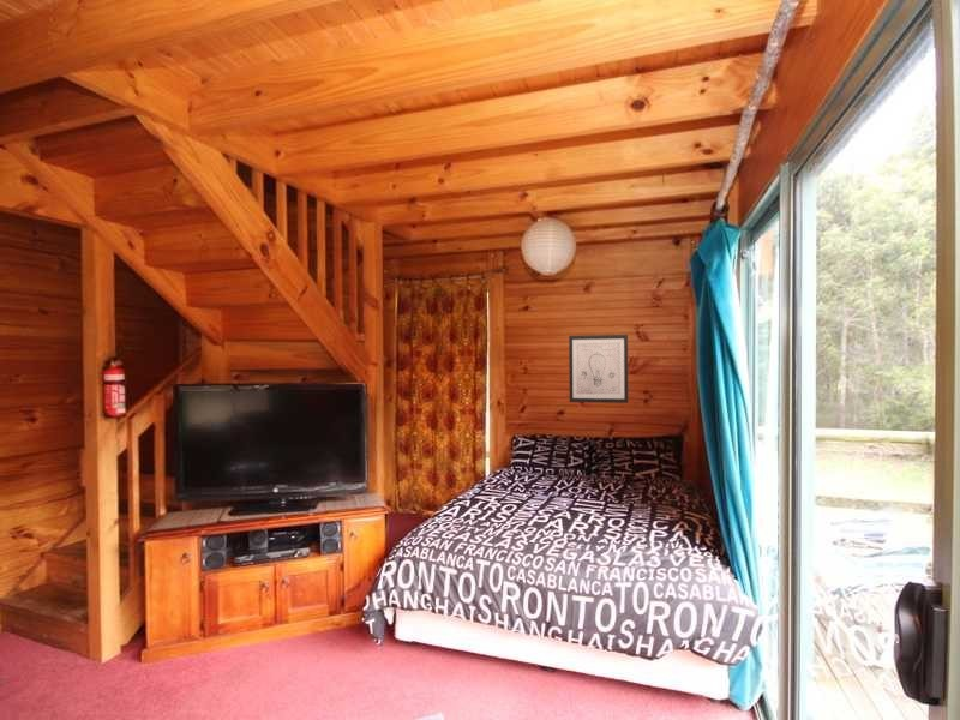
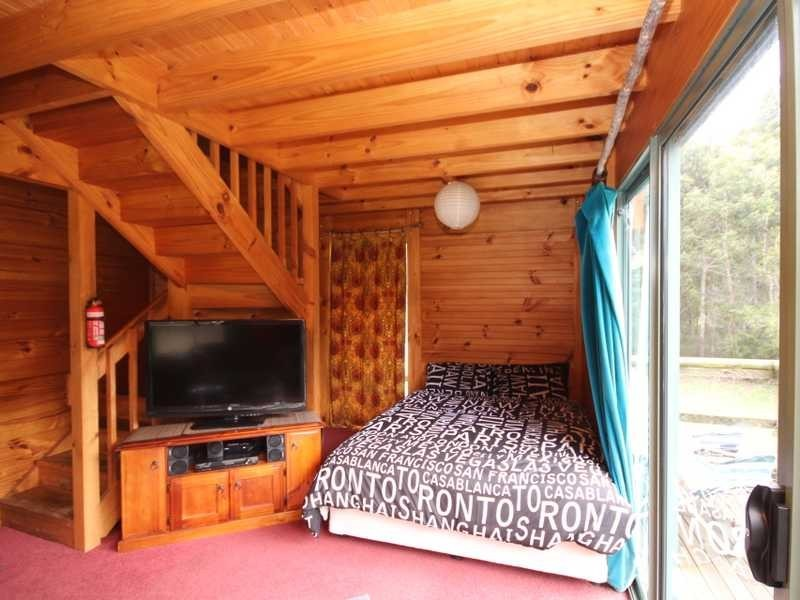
- wall art [568,334,629,404]
